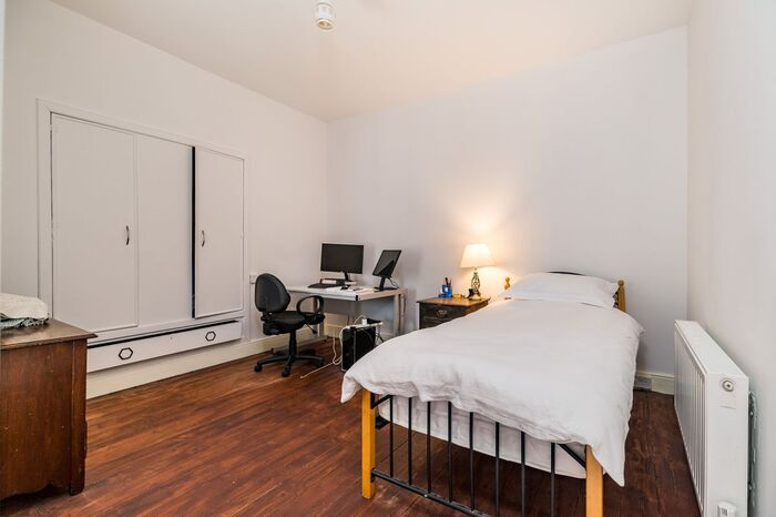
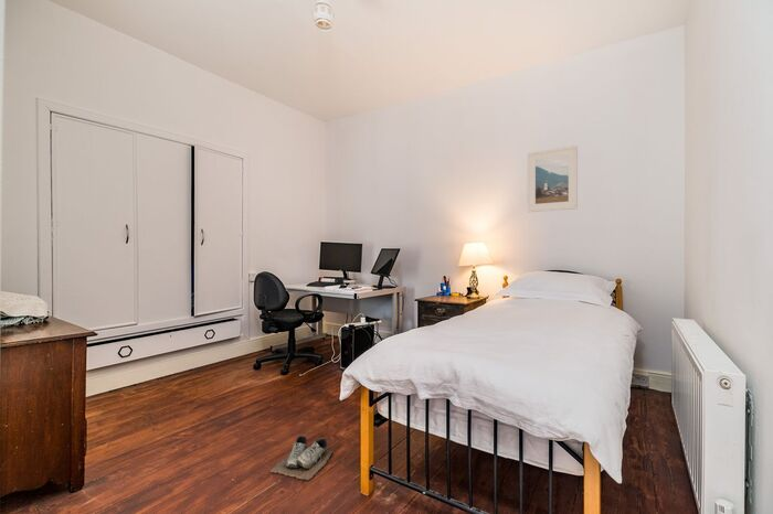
+ shoe [269,435,335,481]
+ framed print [527,144,579,213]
